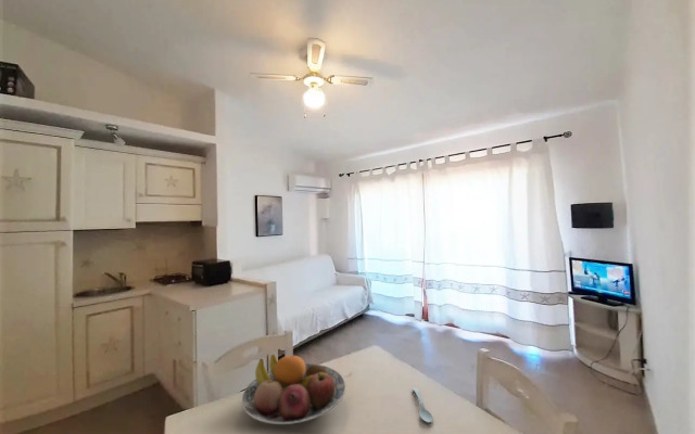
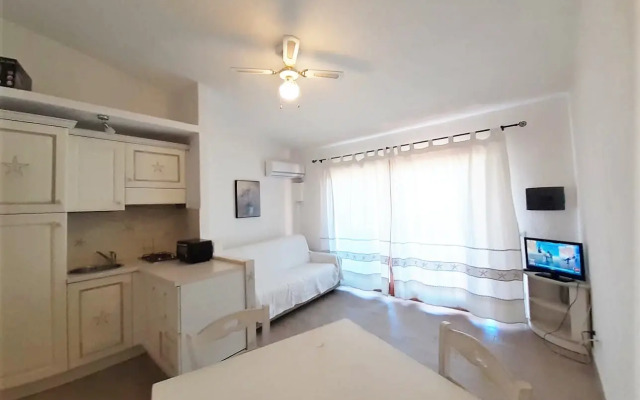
- fruit bowl [241,354,346,425]
- spoon [412,386,433,423]
